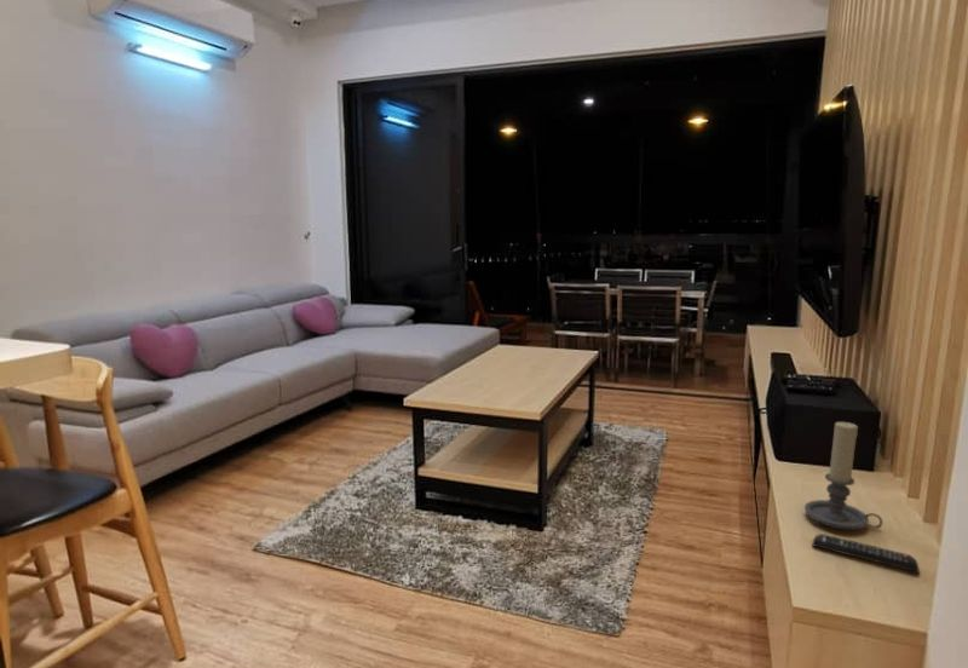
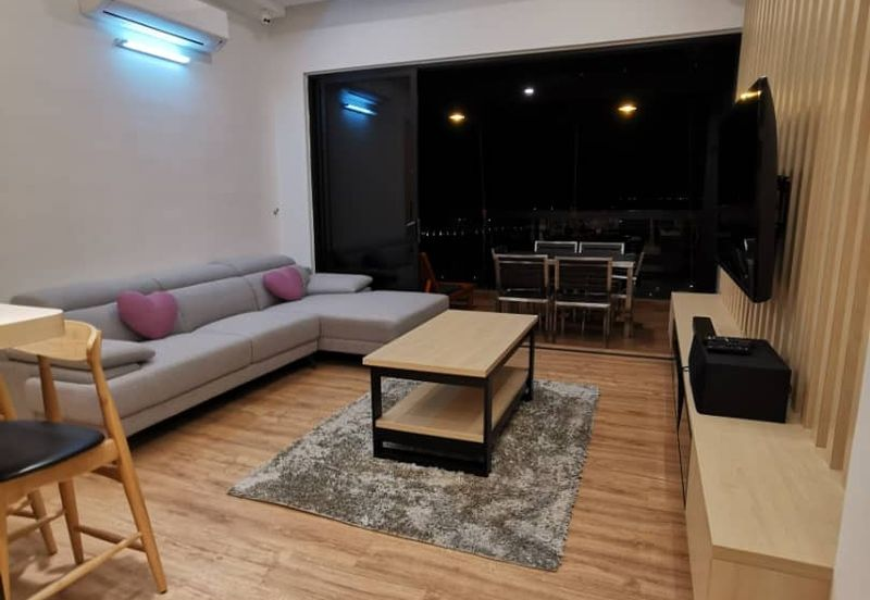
- candle holder [803,421,883,530]
- remote control [811,532,920,574]
